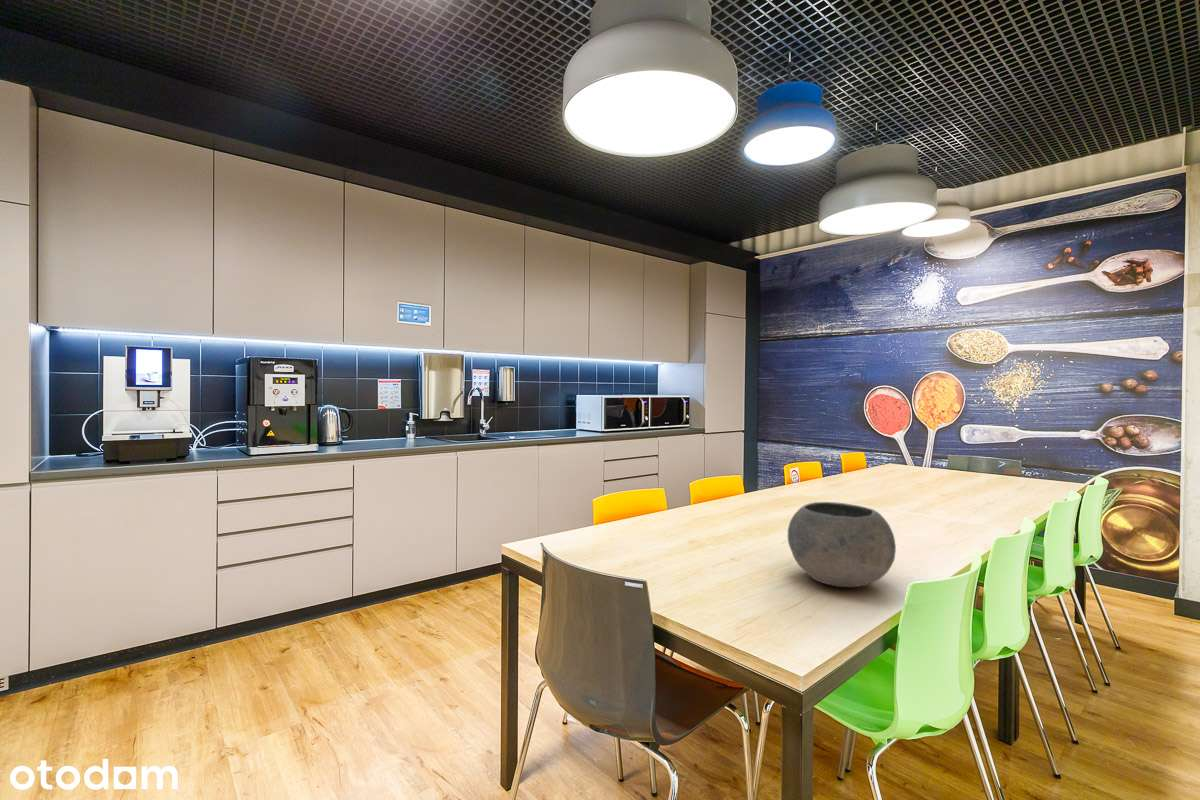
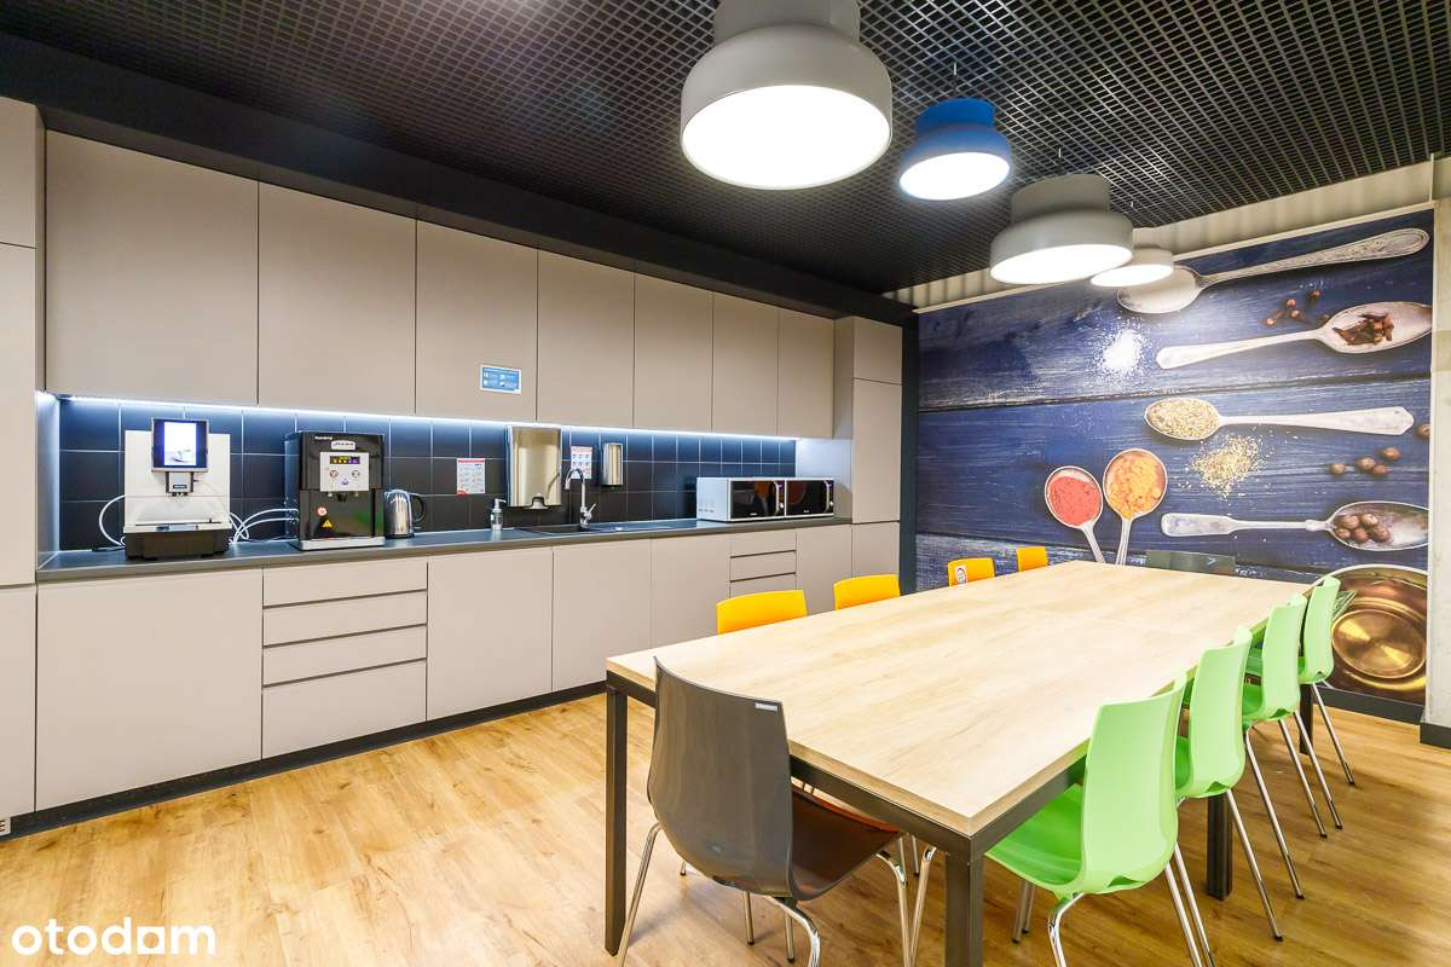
- bowl [787,501,897,588]
